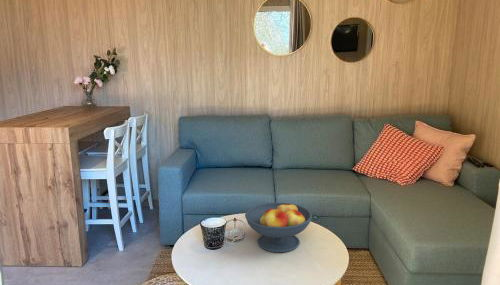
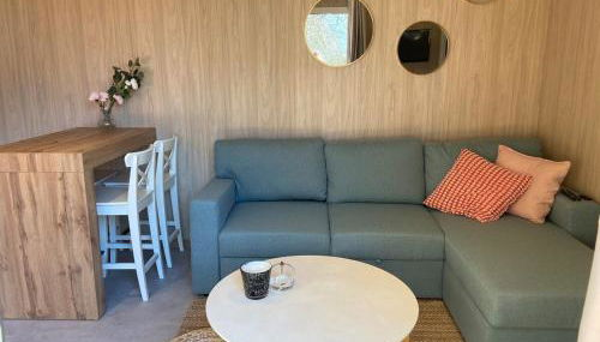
- fruit bowl [244,200,313,253]
